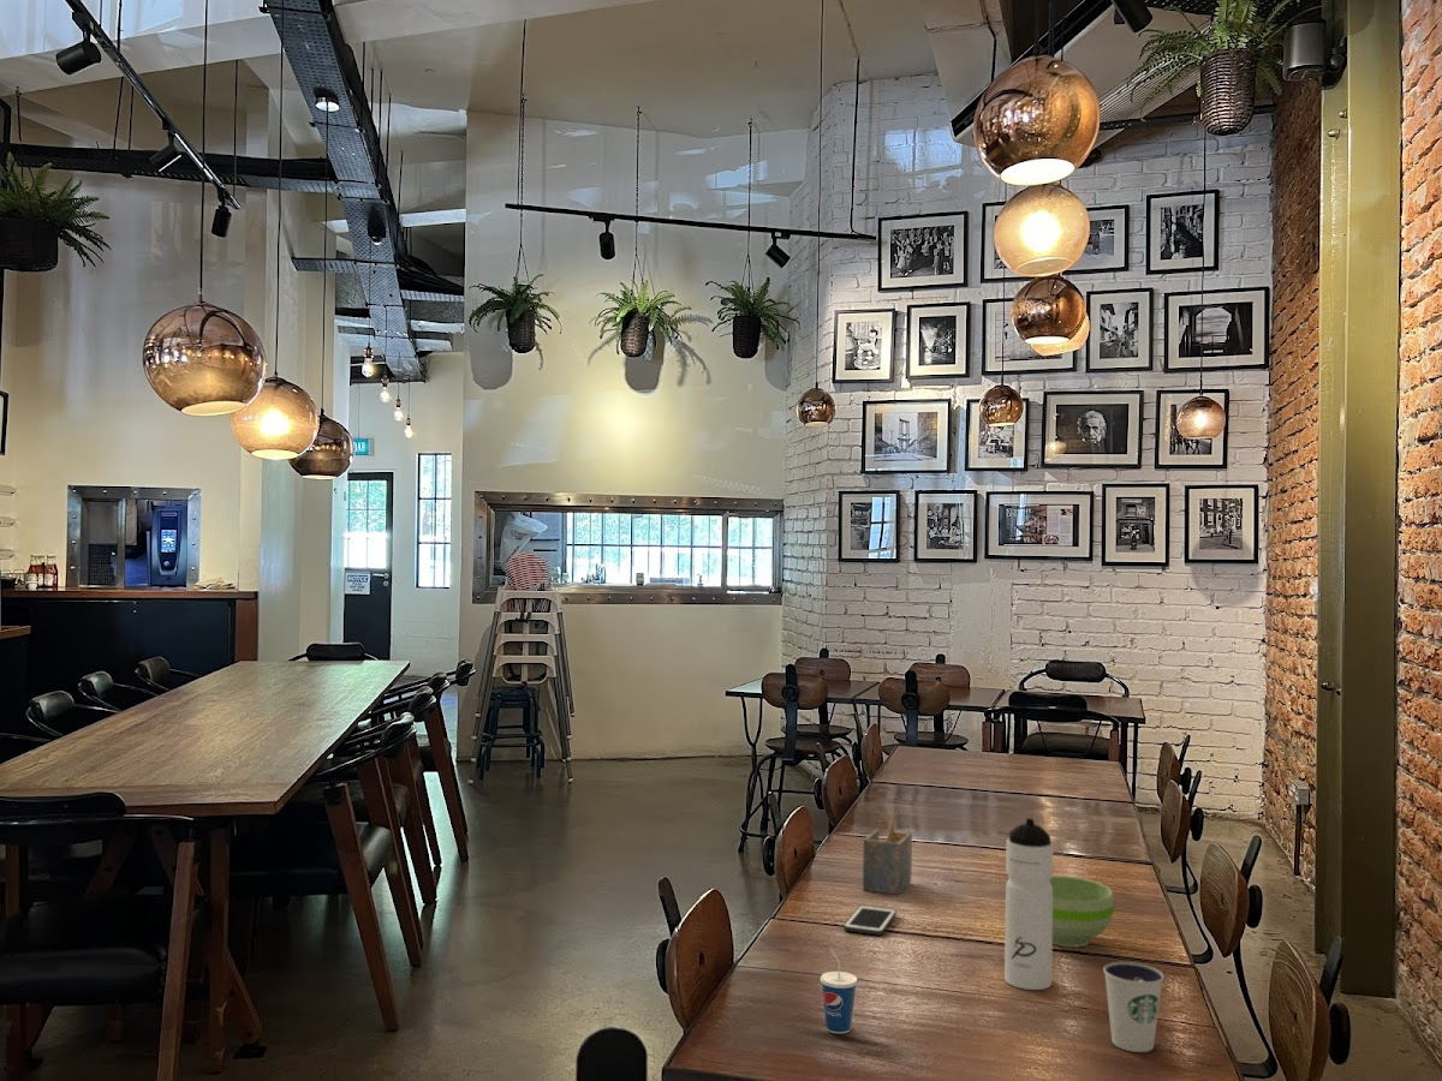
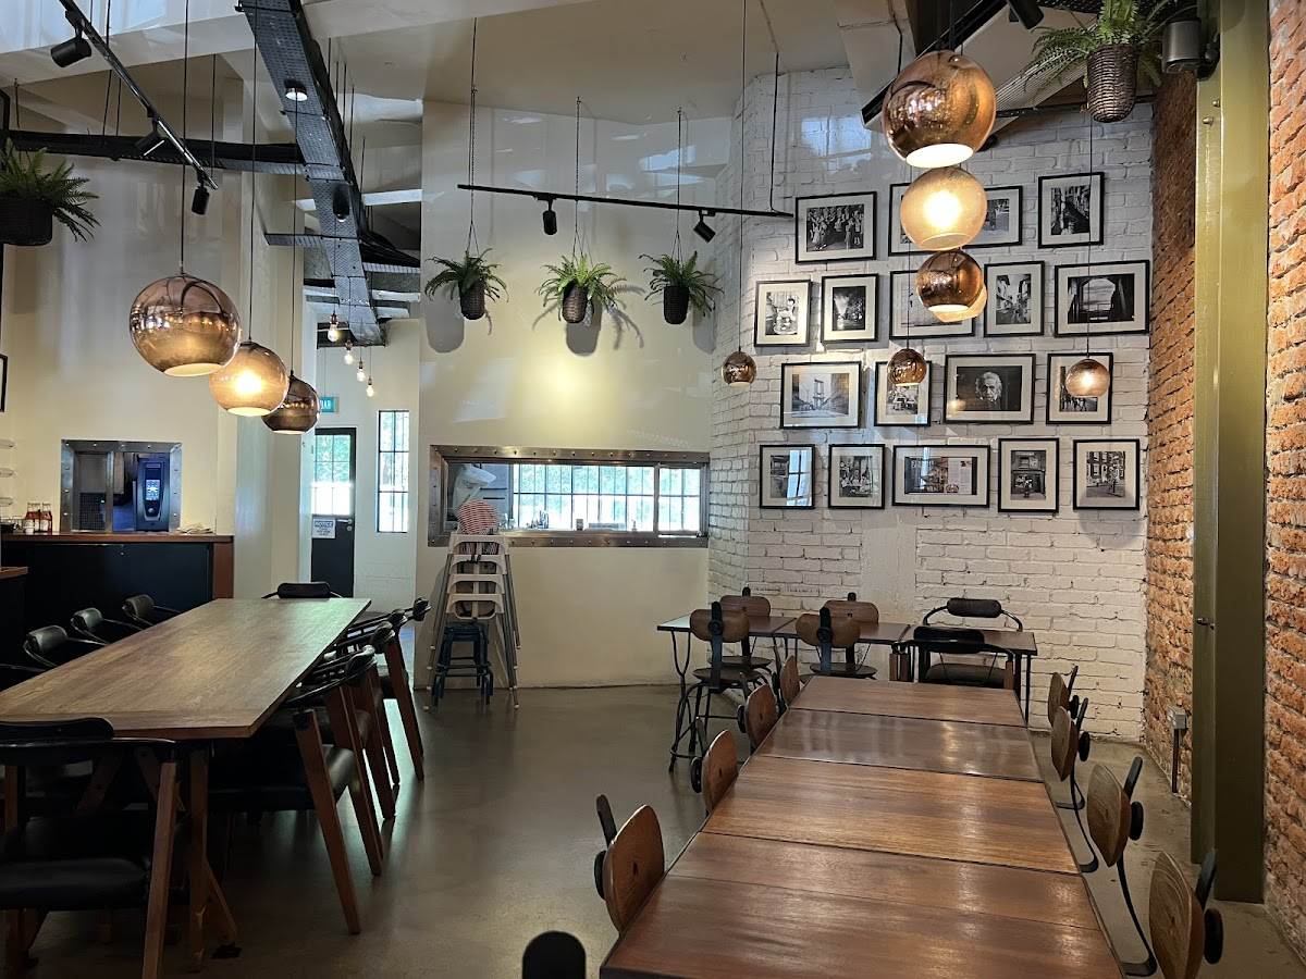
- bowl [1050,874,1115,948]
- cup [820,946,859,1034]
- cell phone [842,904,898,936]
- water bottle [1003,817,1055,991]
- dixie cup [1102,961,1166,1053]
- napkin holder [862,812,913,896]
